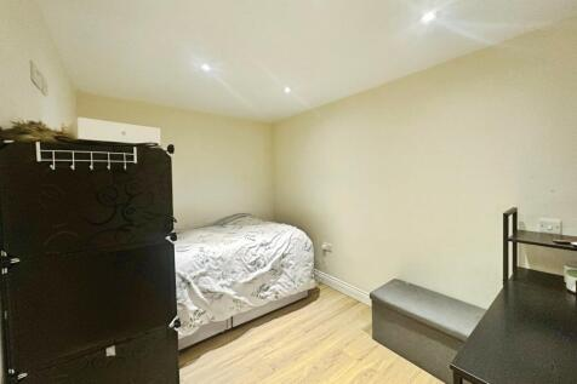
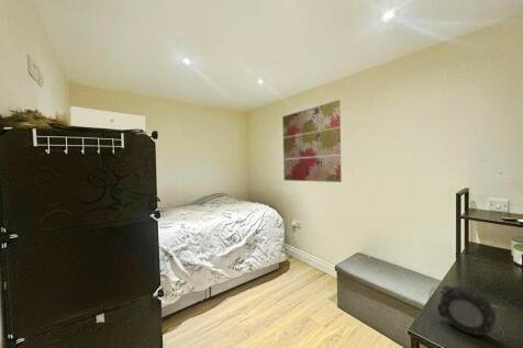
+ wall art [281,99,343,183]
+ alarm clock [427,284,508,341]
